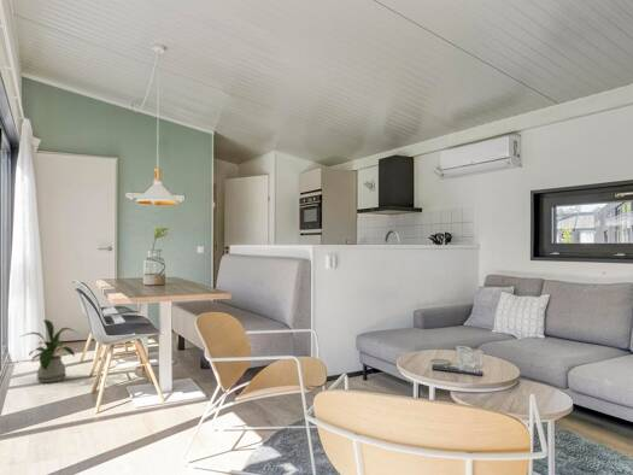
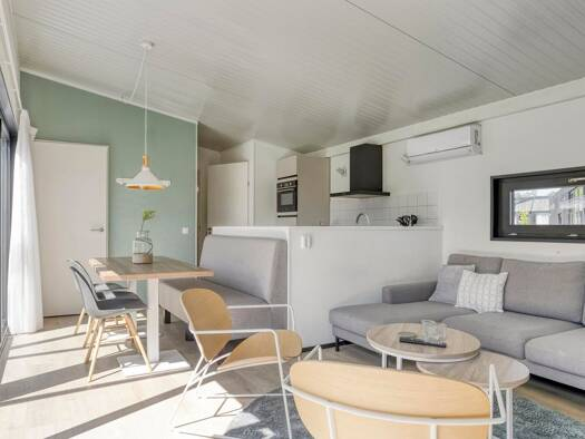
- house plant [20,318,78,383]
